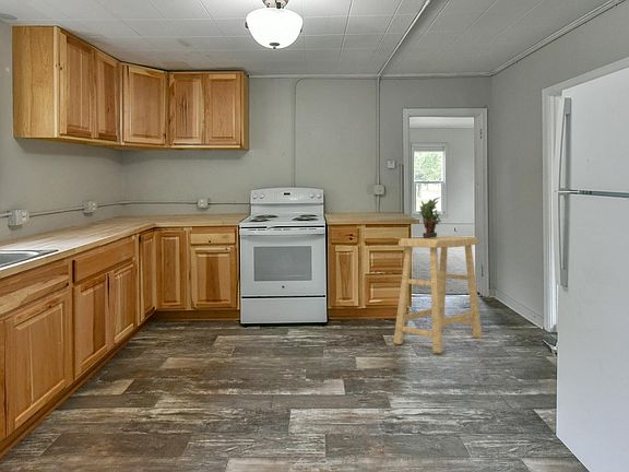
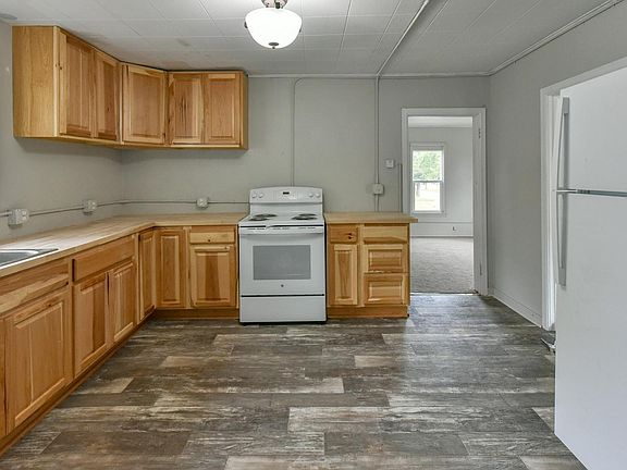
- potted plant [418,196,442,238]
- stool [392,235,484,354]
